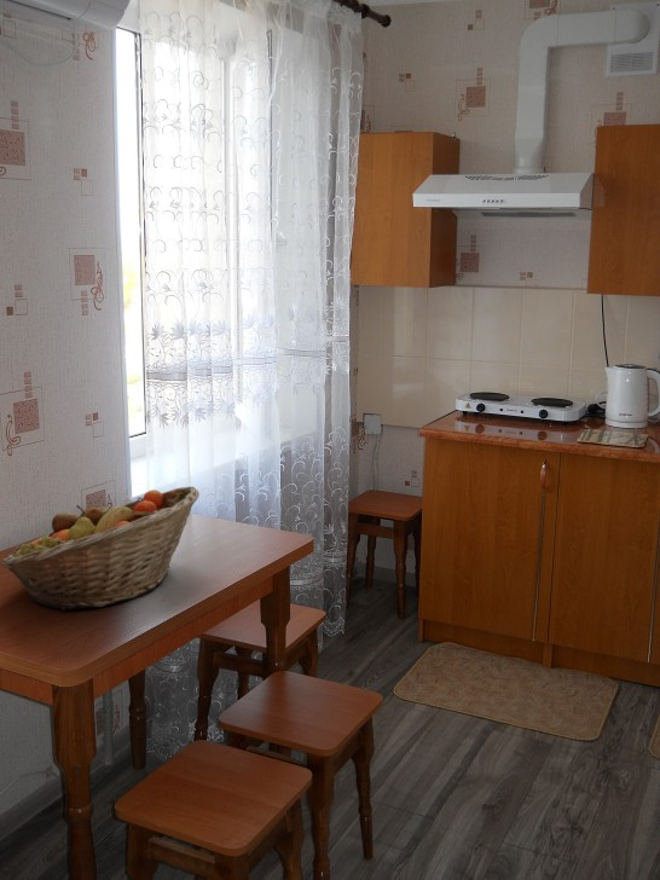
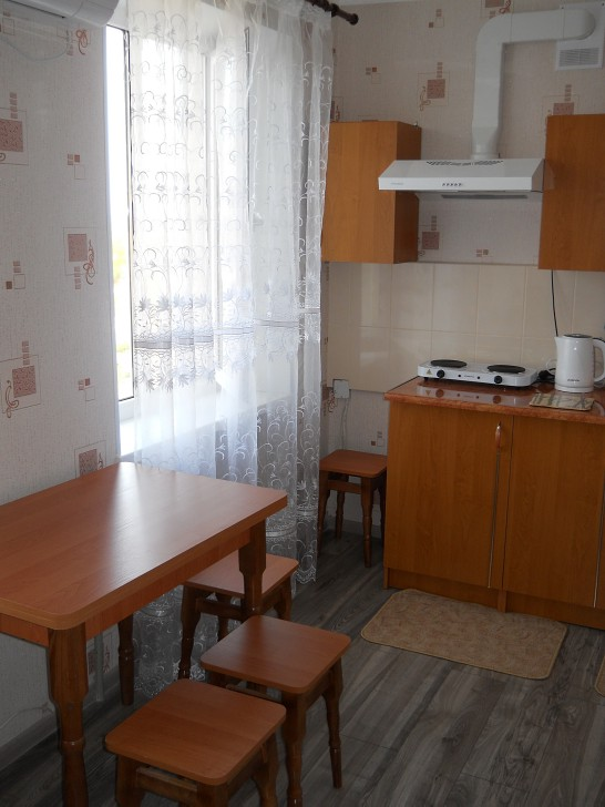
- fruit basket [0,486,201,612]
